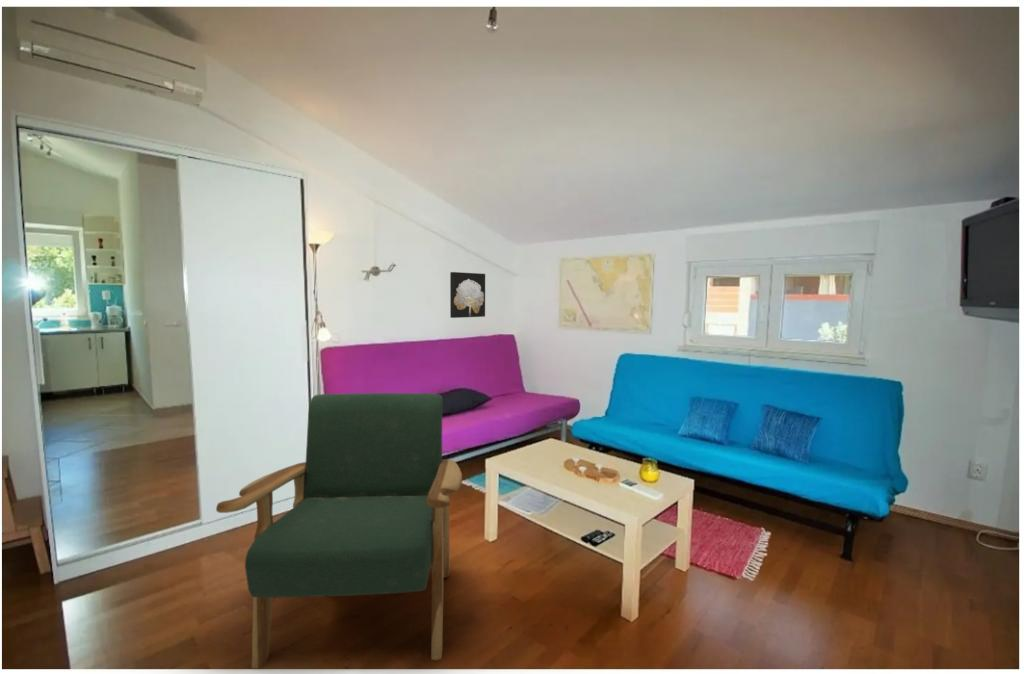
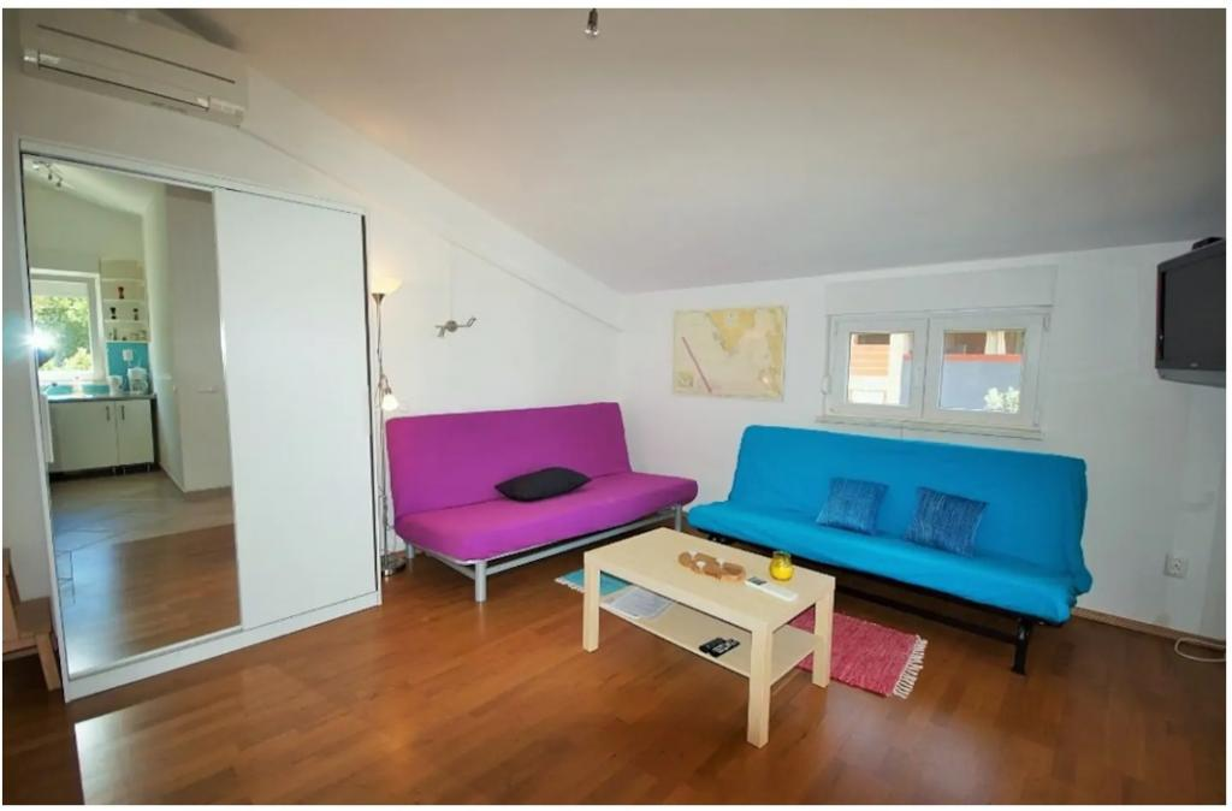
- wall art [449,271,486,319]
- armchair [215,392,463,670]
